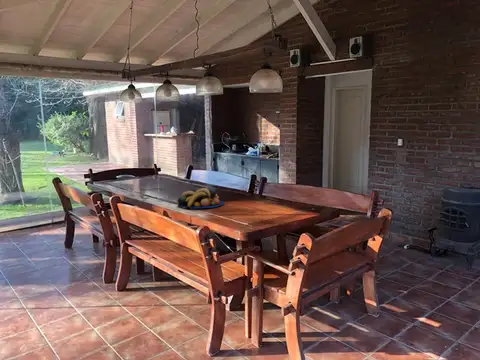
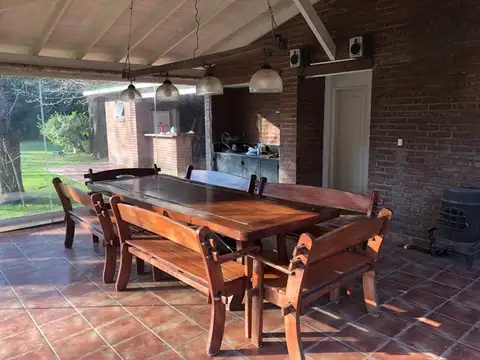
- fruit bowl [177,186,225,210]
